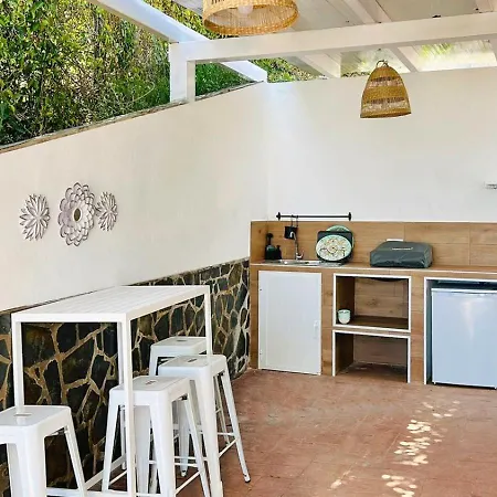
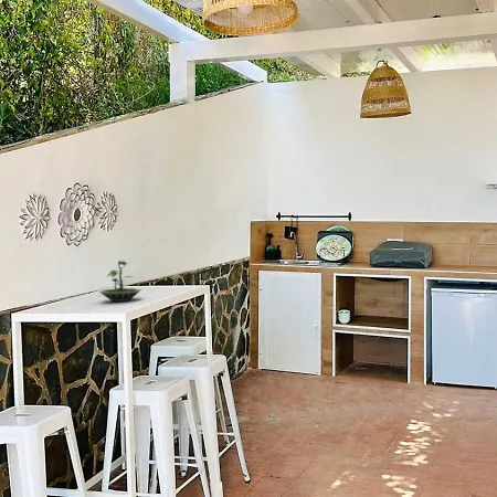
+ terrarium [98,260,142,303]
